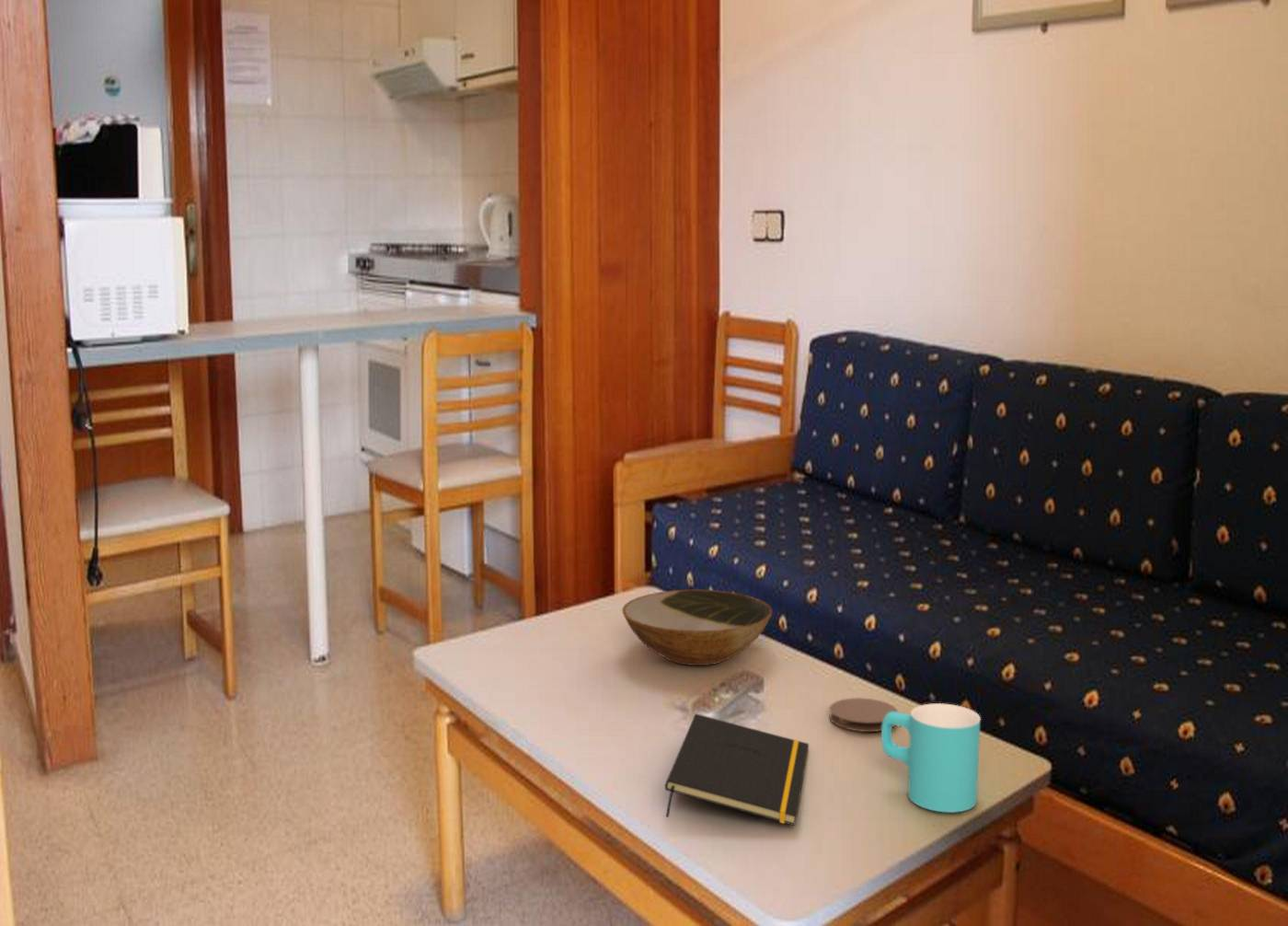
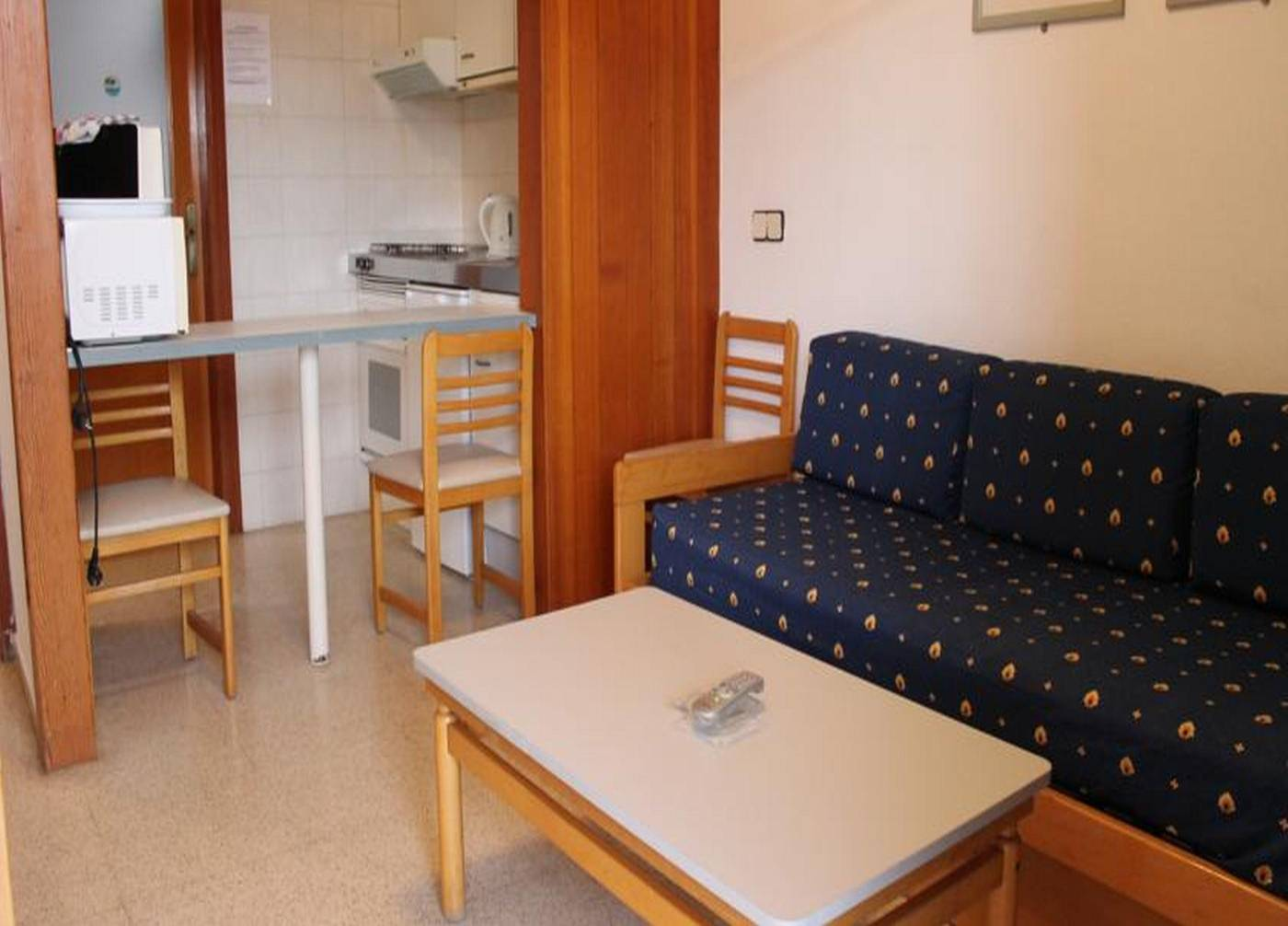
- cup [880,702,982,813]
- notepad [664,713,810,827]
- coaster [829,697,899,733]
- bowl [621,589,774,666]
